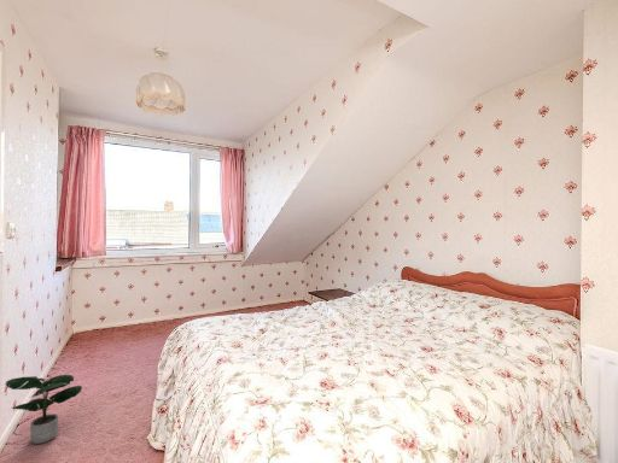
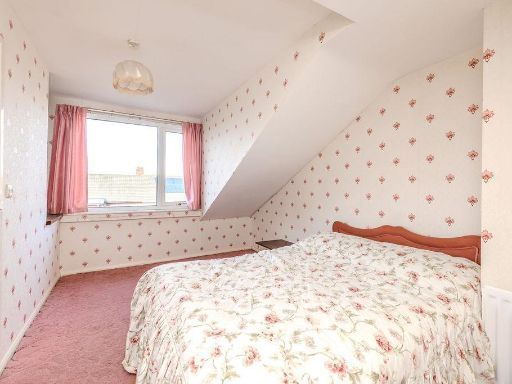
- potted plant [4,374,83,445]
